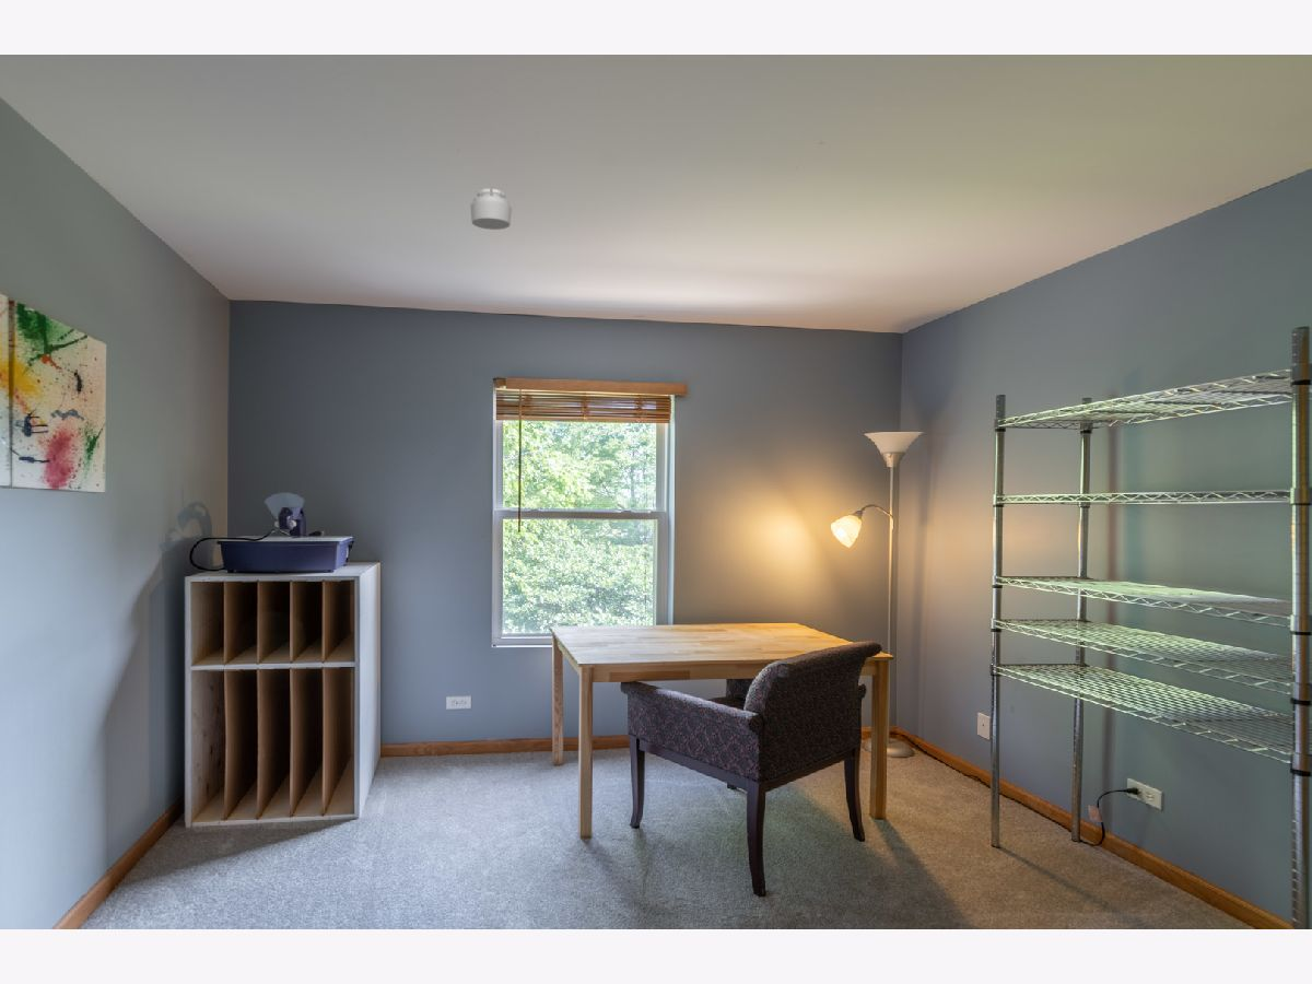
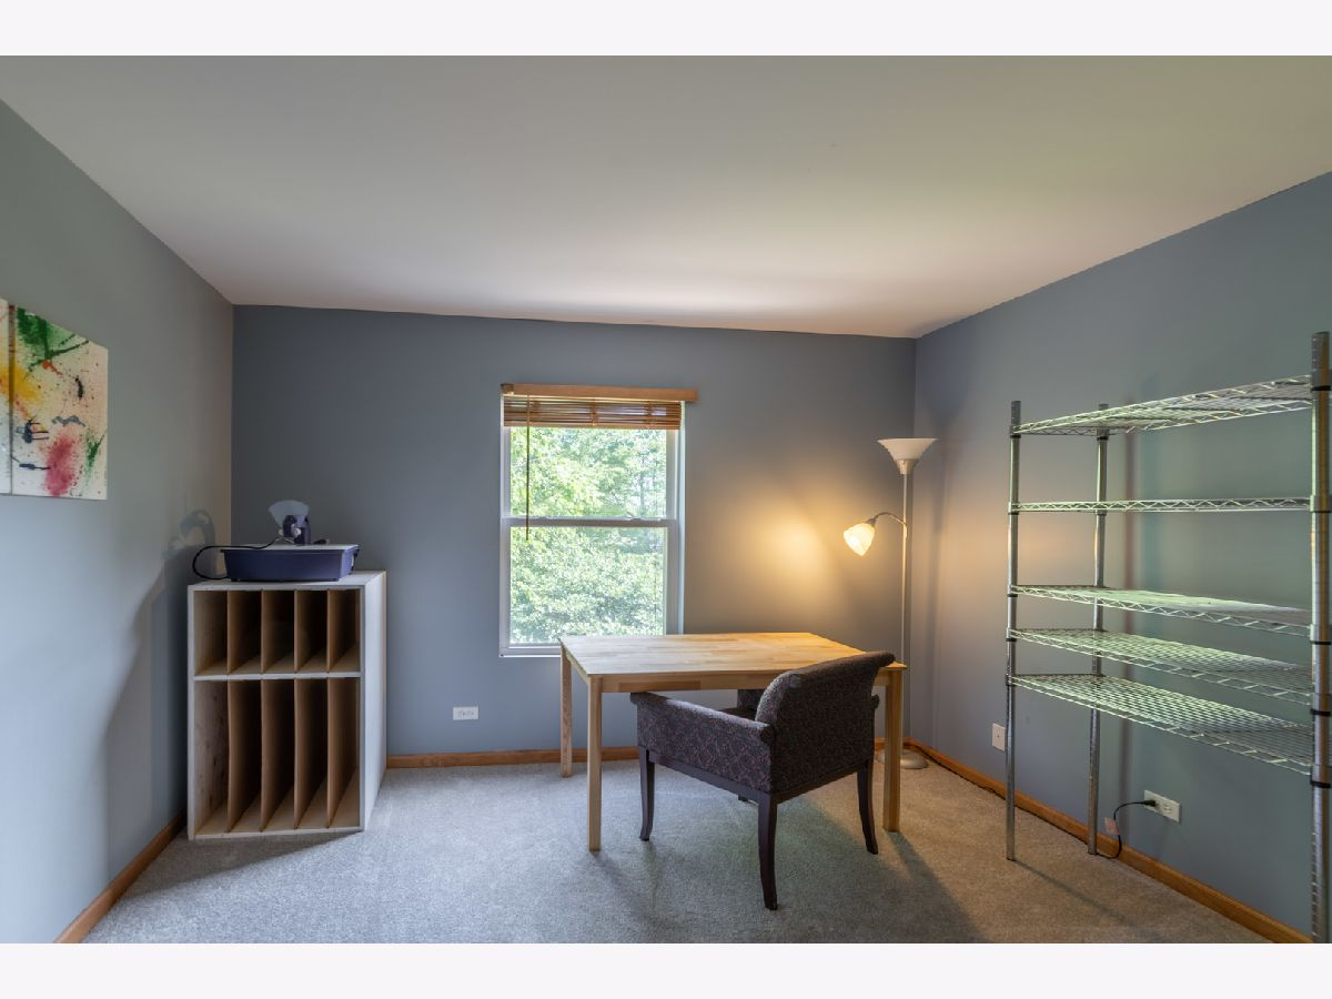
- smoke detector [470,188,513,231]
